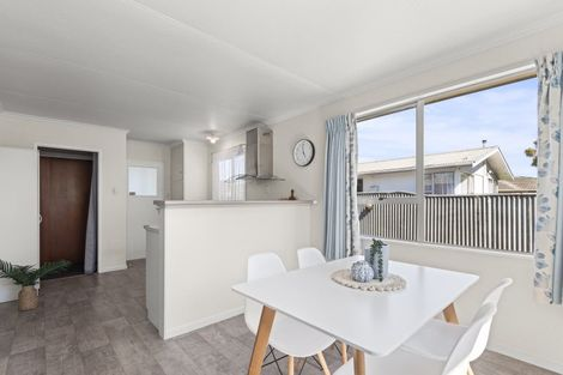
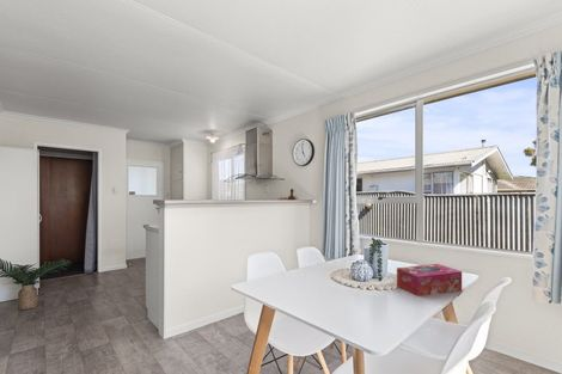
+ tissue box [396,263,463,298]
